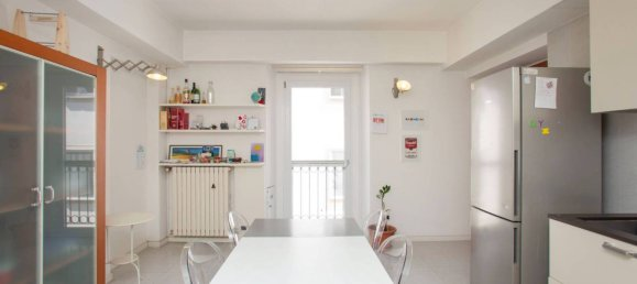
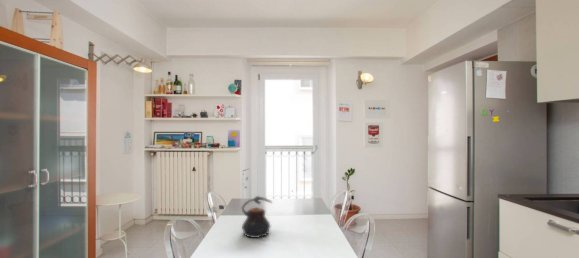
+ teapot [241,195,273,239]
